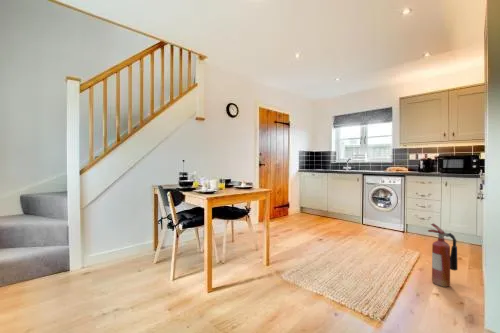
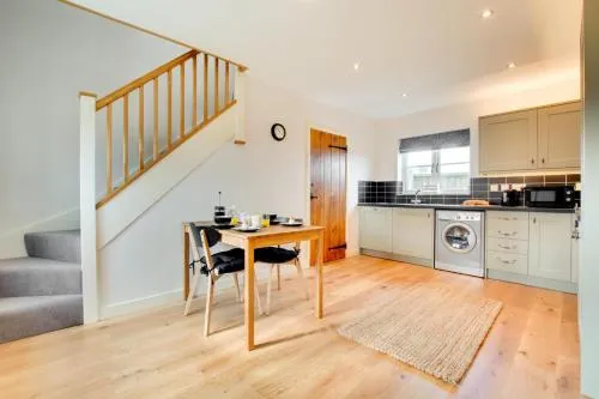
- fire extinguisher [427,223,458,288]
